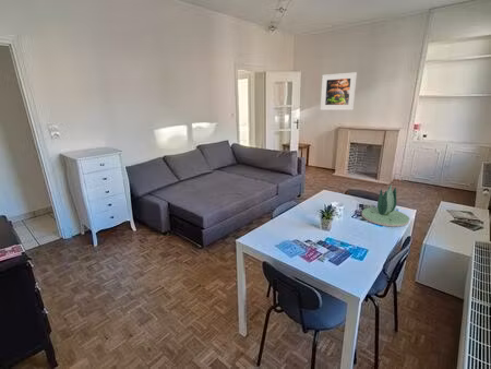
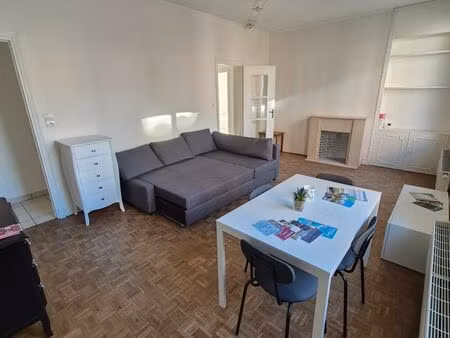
- succulent plant [361,184,410,227]
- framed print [320,71,358,111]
